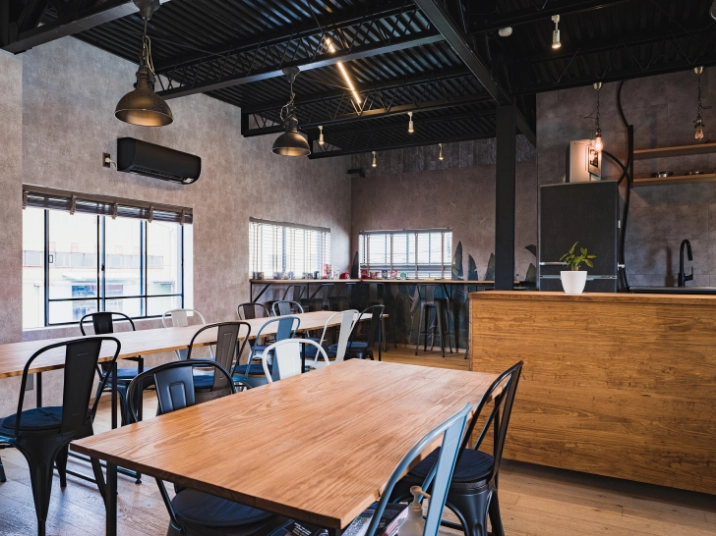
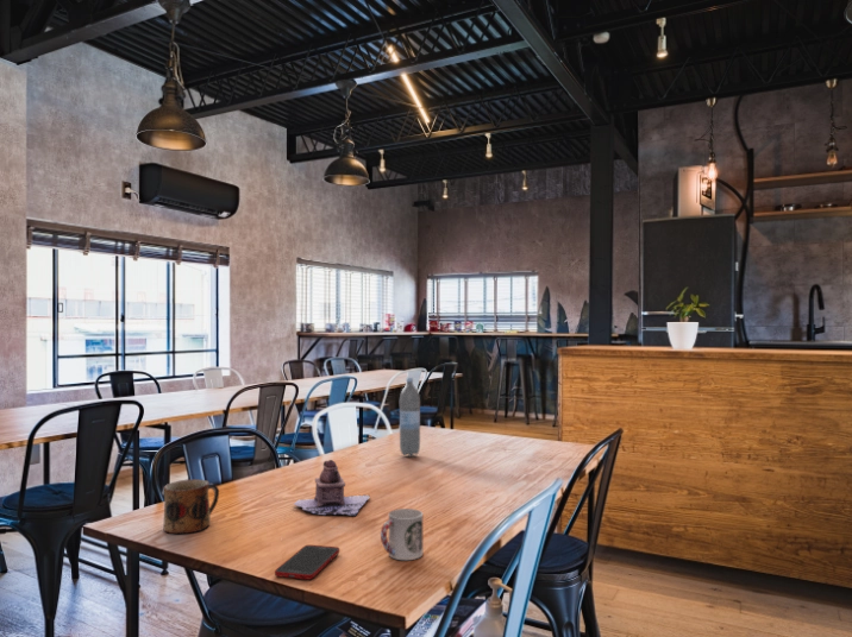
+ cell phone [274,544,340,581]
+ teapot [292,459,371,517]
+ mug [163,478,220,535]
+ water bottle [399,377,421,456]
+ cup [380,507,424,561]
